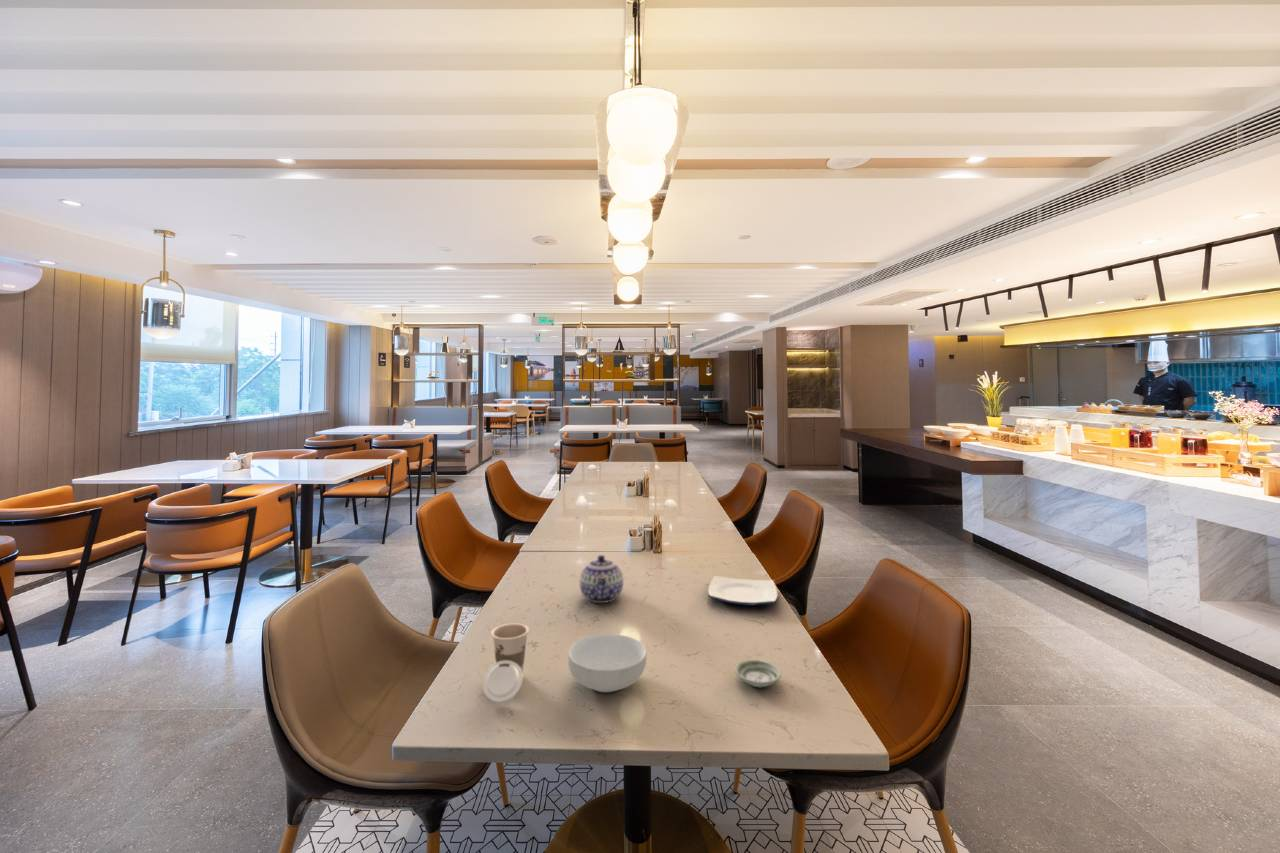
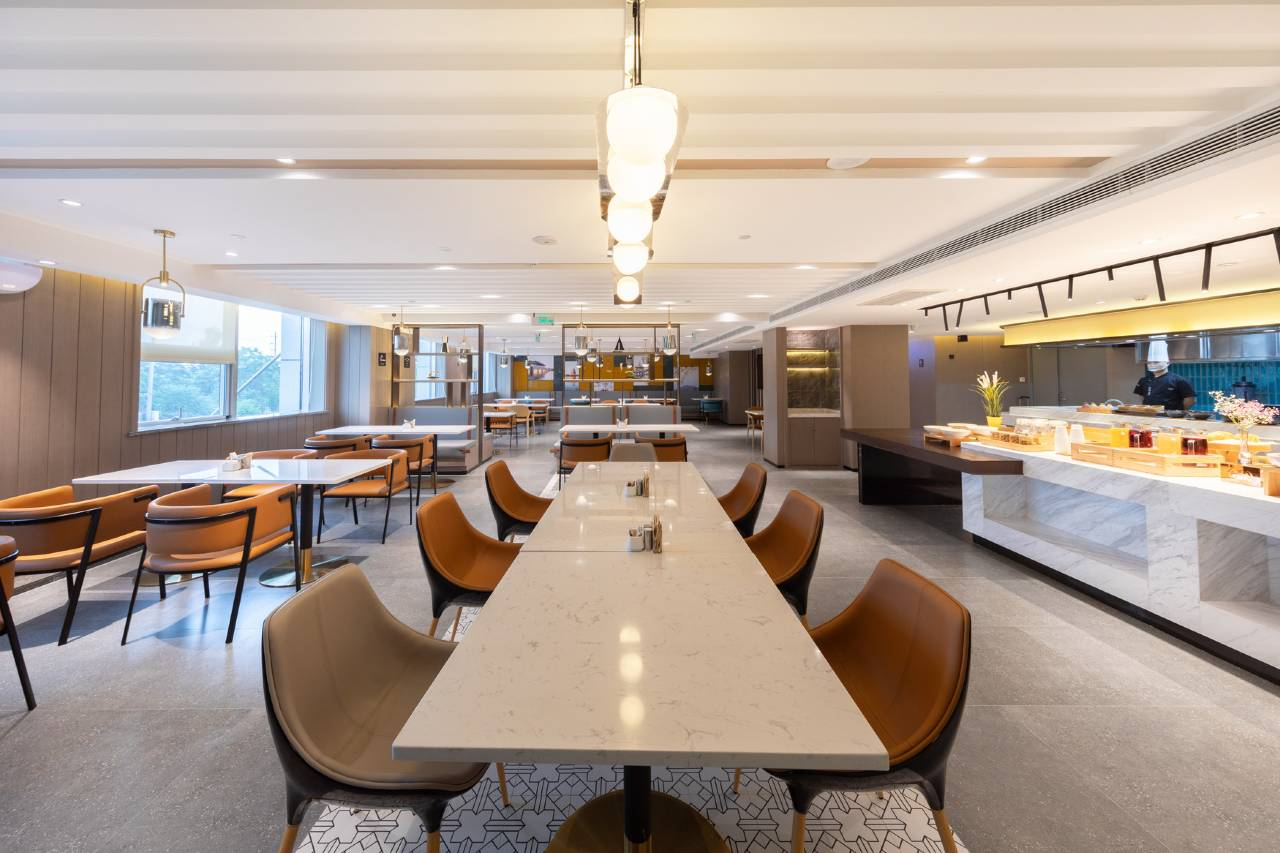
- cereal bowl [567,633,648,693]
- teapot [579,554,624,604]
- saucer [734,659,782,688]
- cup [482,622,530,704]
- plate [707,575,778,606]
